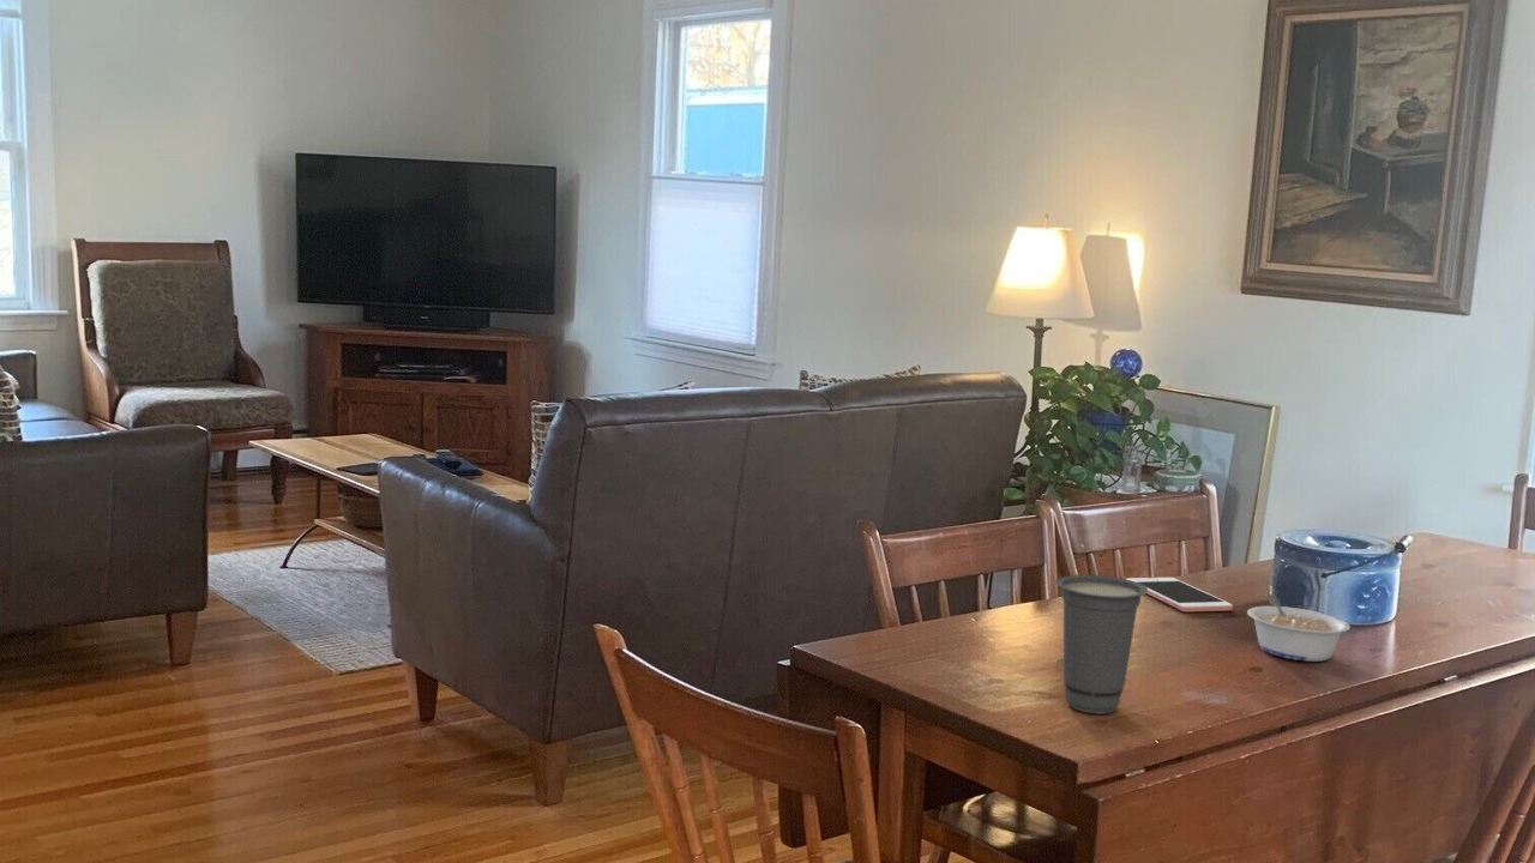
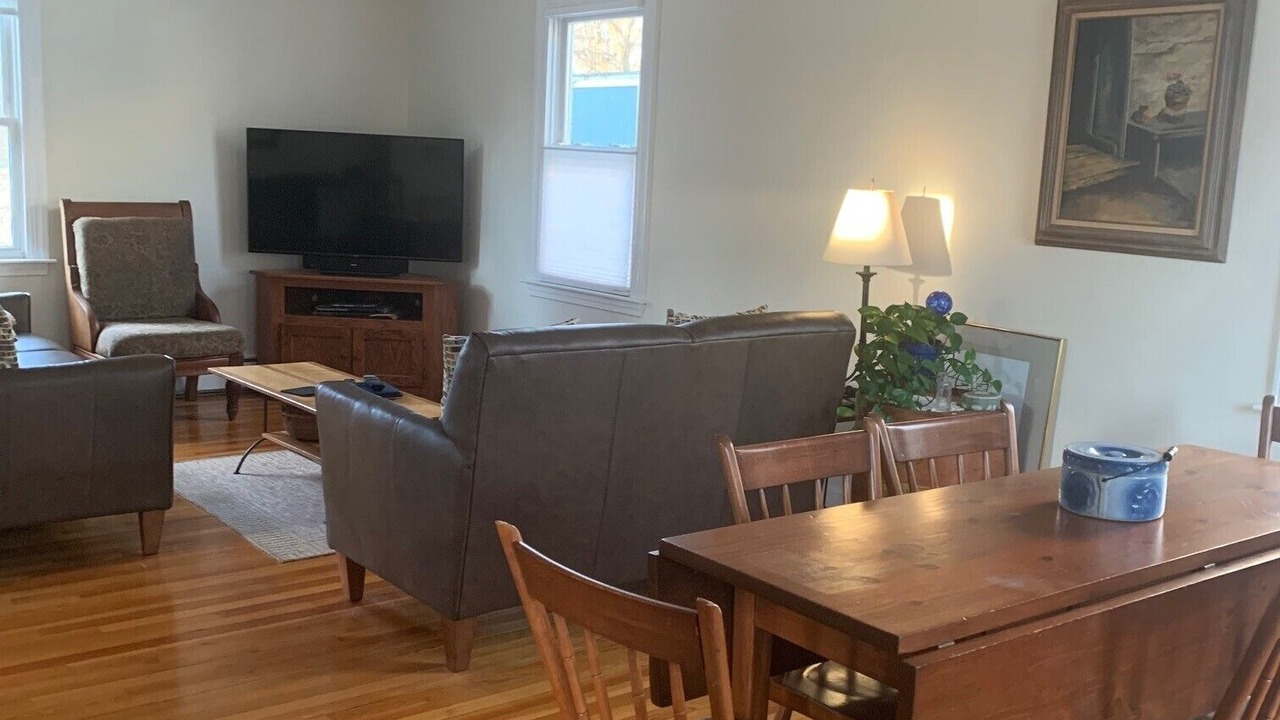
- cup [1054,574,1148,716]
- cell phone [1125,577,1234,612]
- legume [1246,593,1352,663]
